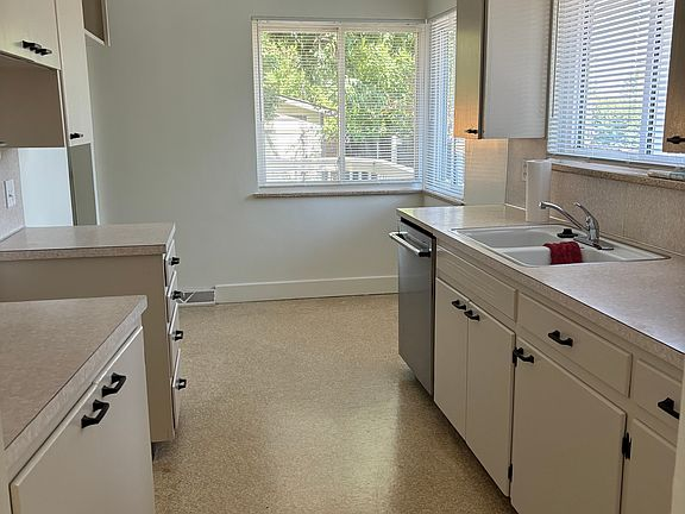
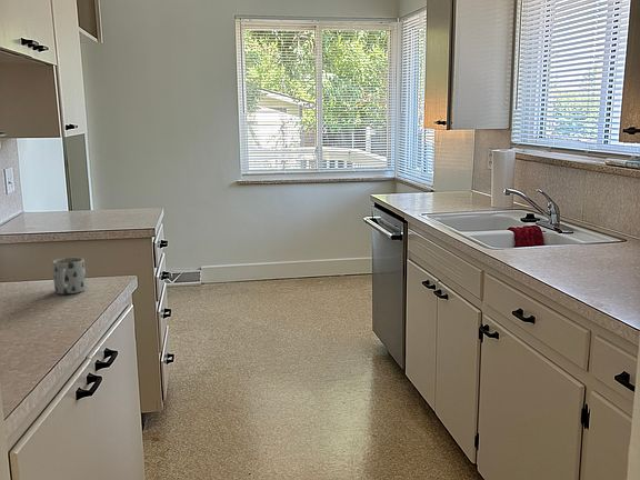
+ mug [51,257,87,296]
